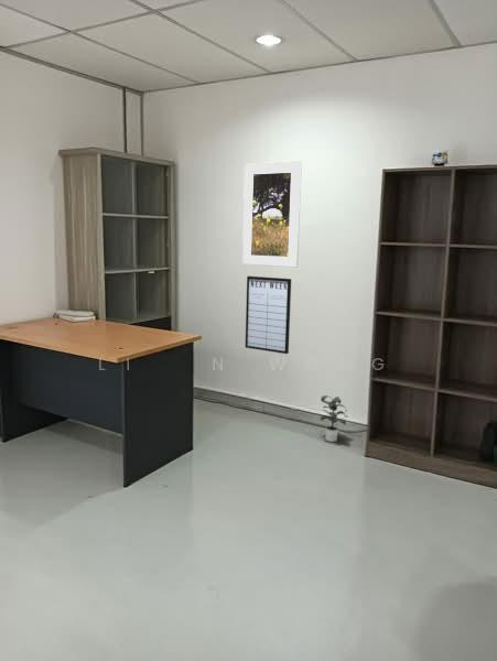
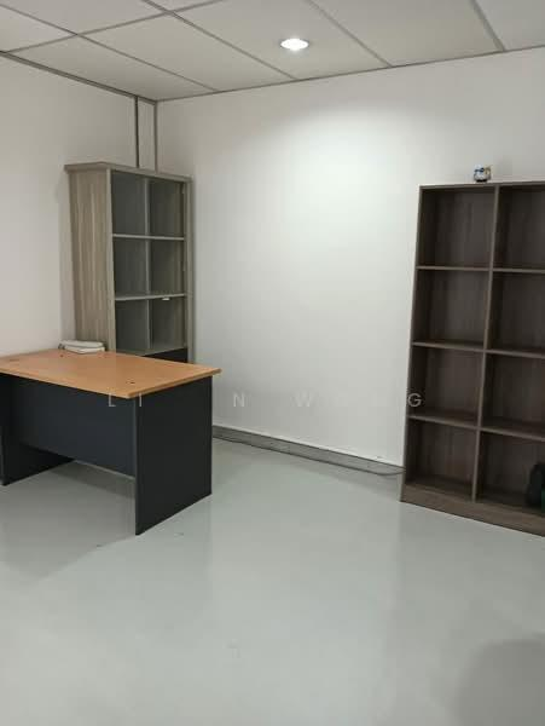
- potted plant [320,394,347,443]
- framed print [241,160,303,269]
- writing board [245,275,292,355]
